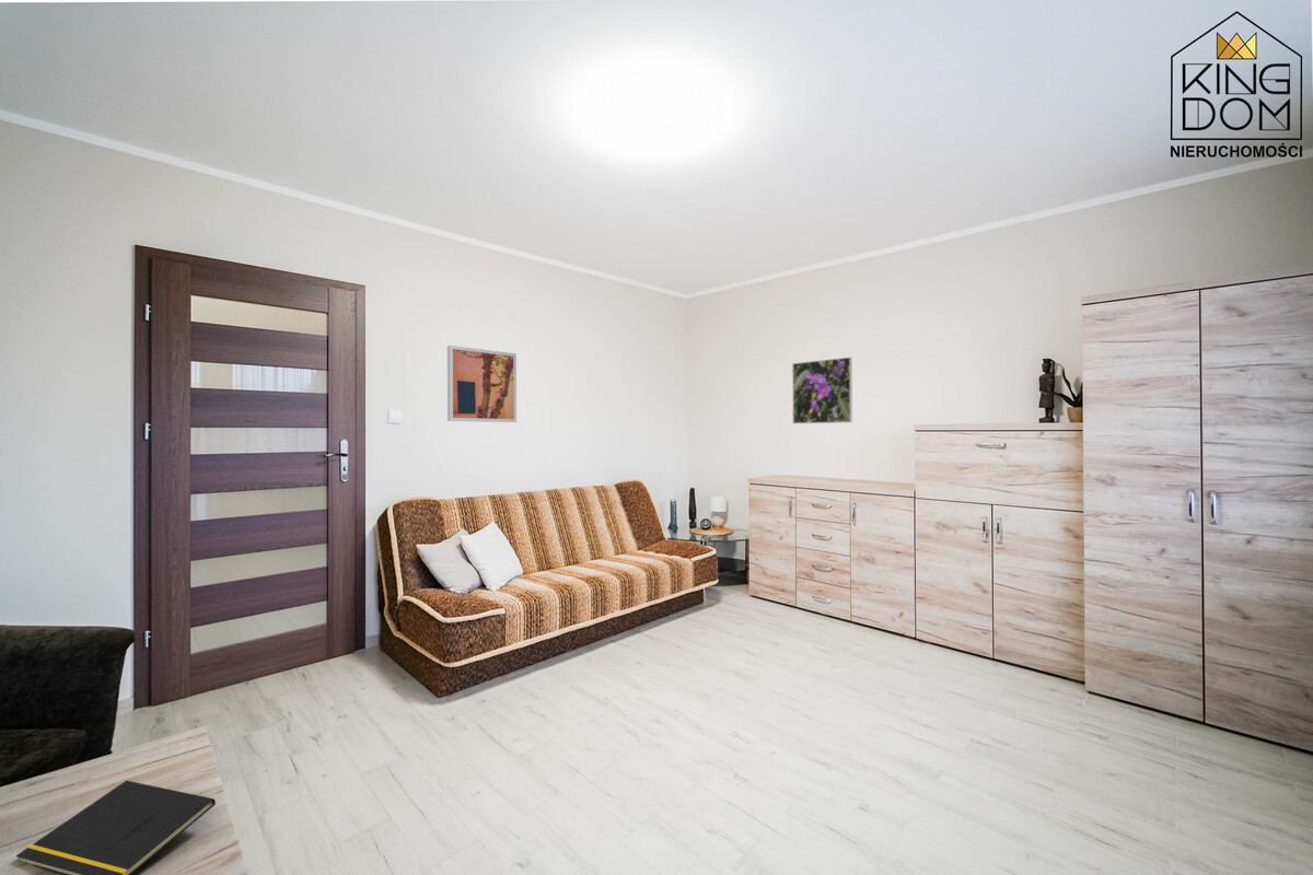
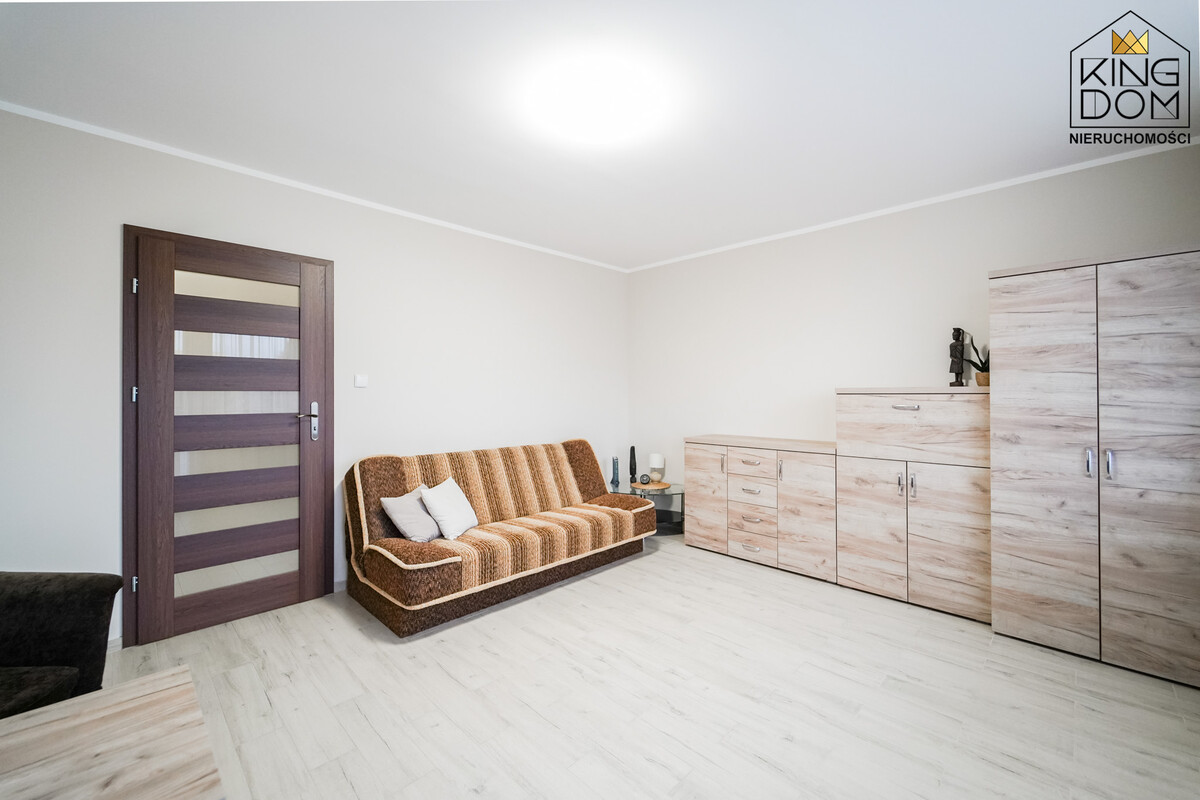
- wall art [446,345,518,423]
- notepad [15,780,217,875]
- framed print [791,357,853,424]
